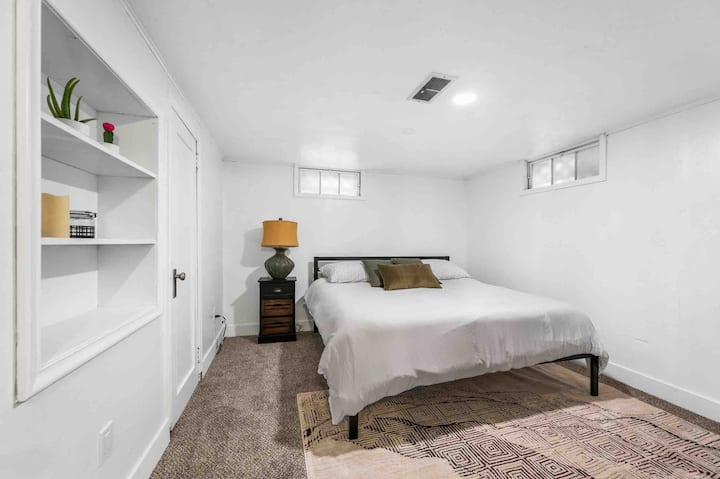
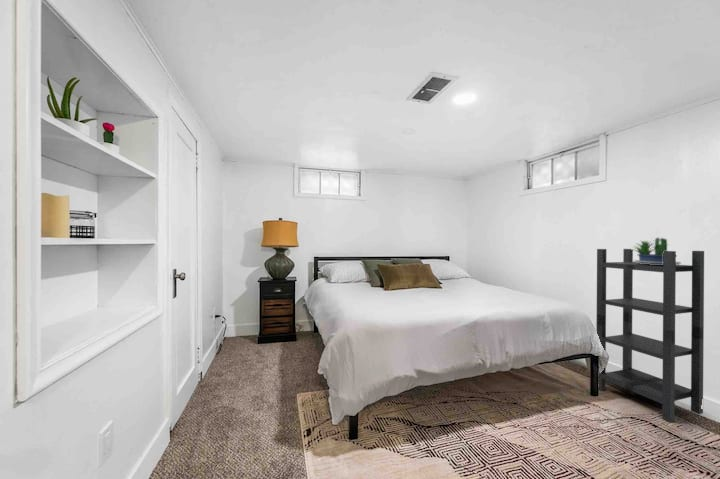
+ potted plant [630,237,682,265]
+ shelving unit [595,248,705,423]
